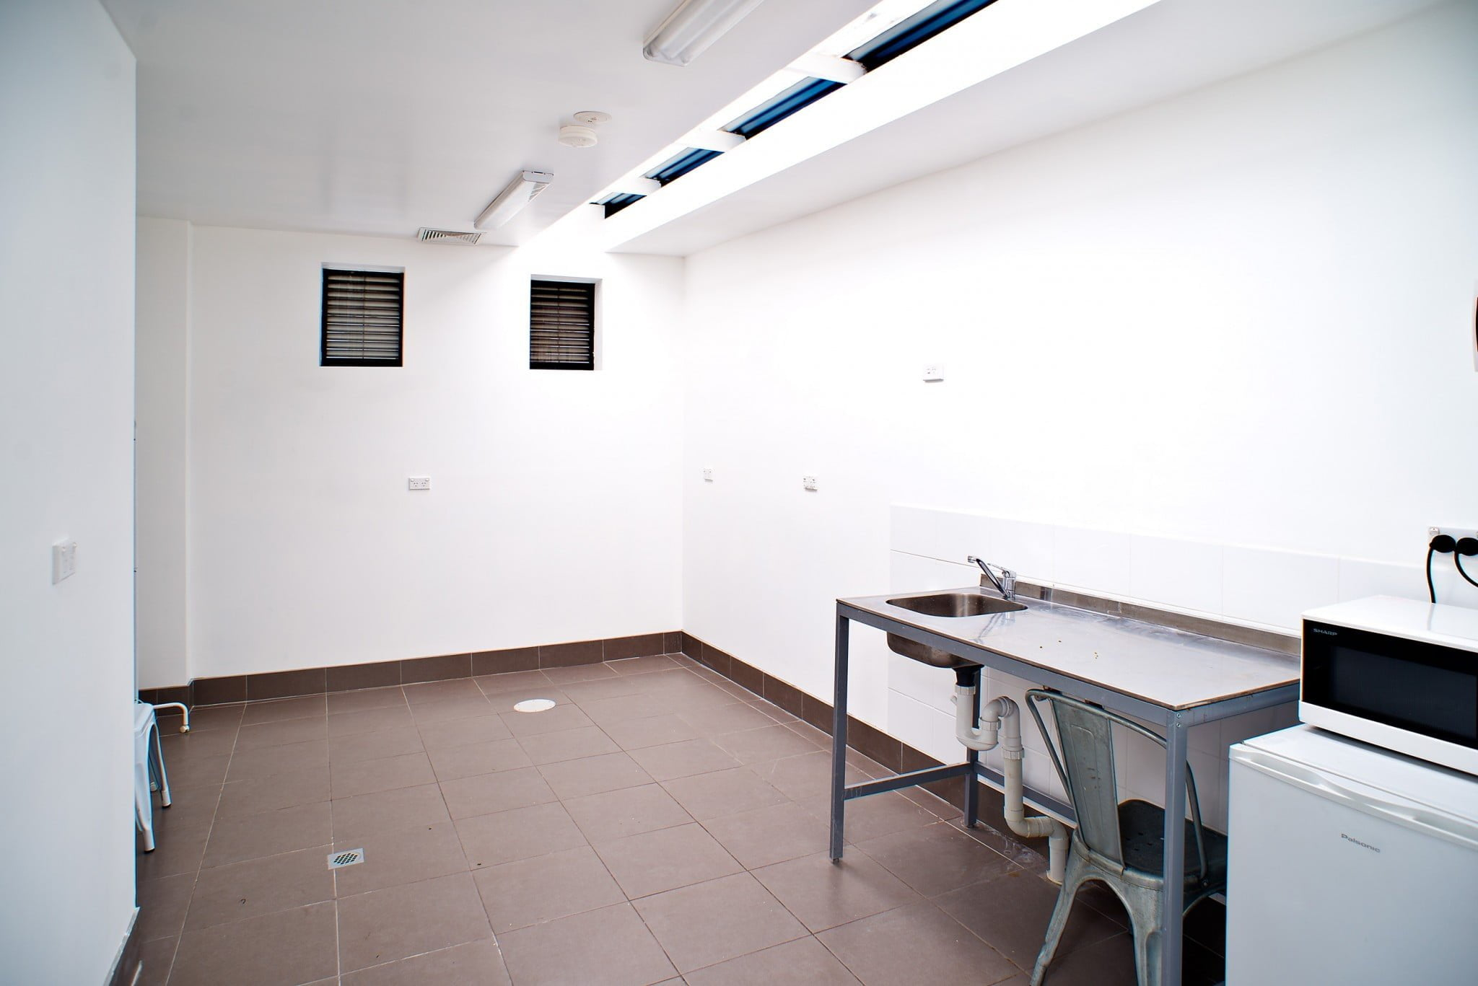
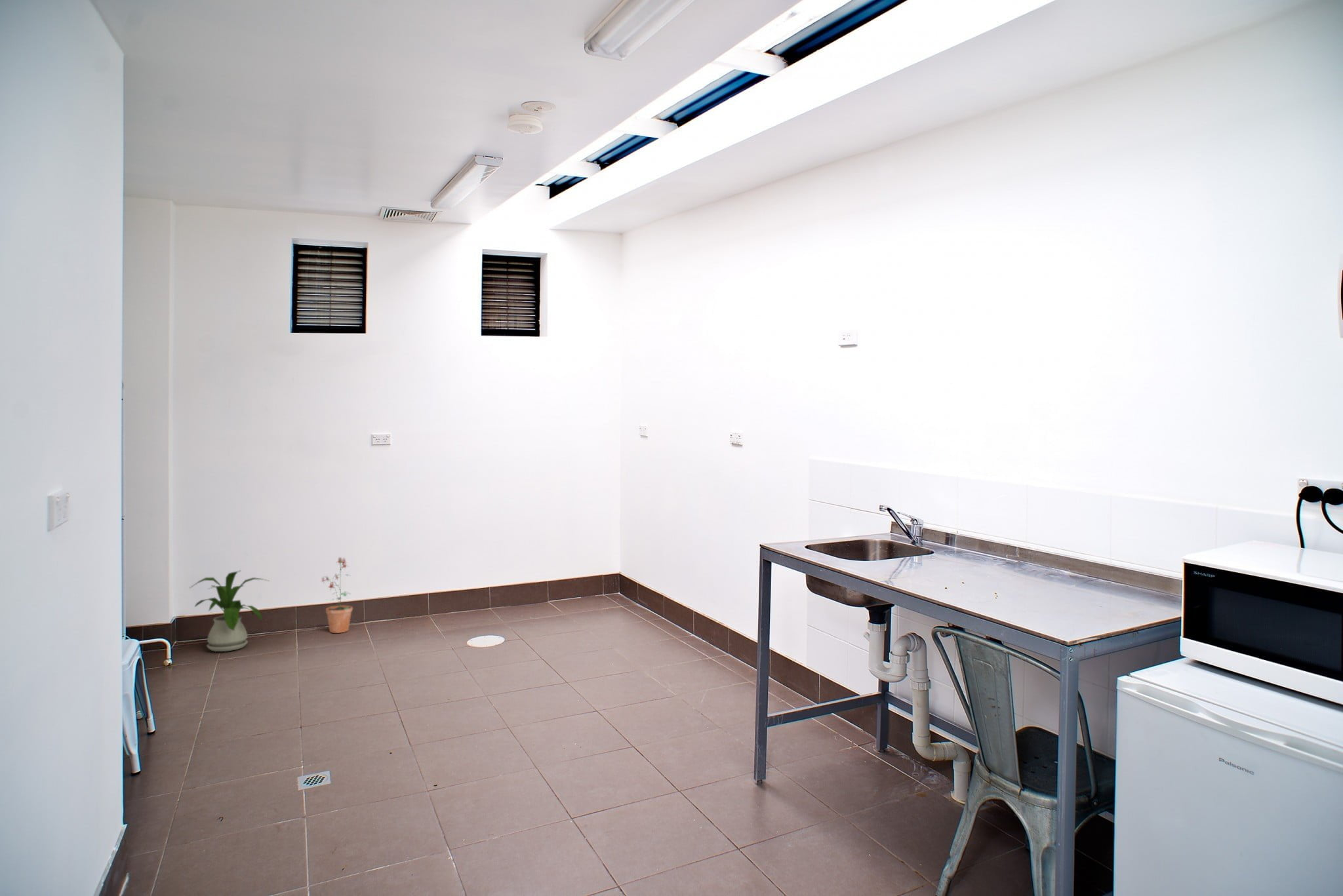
+ potted plant [320,556,353,634]
+ house plant [188,570,271,652]
